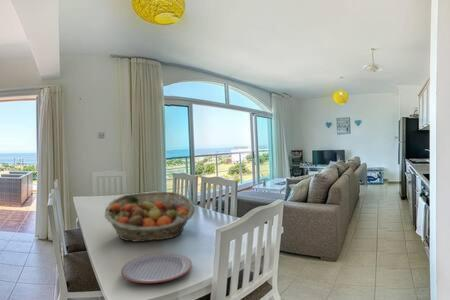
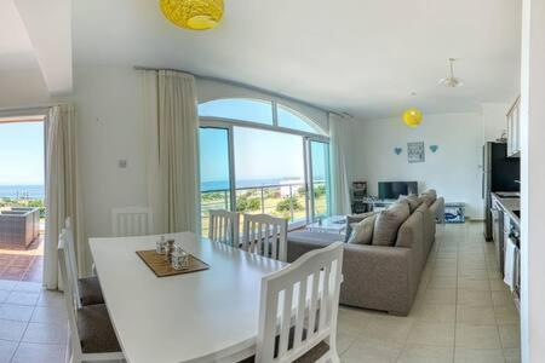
- plate [120,252,193,284]
- fruit basket [103,191,196,243]
